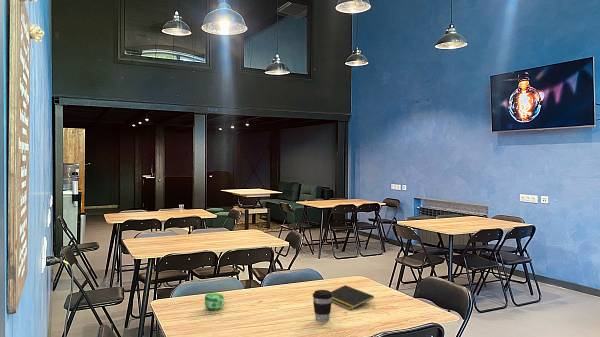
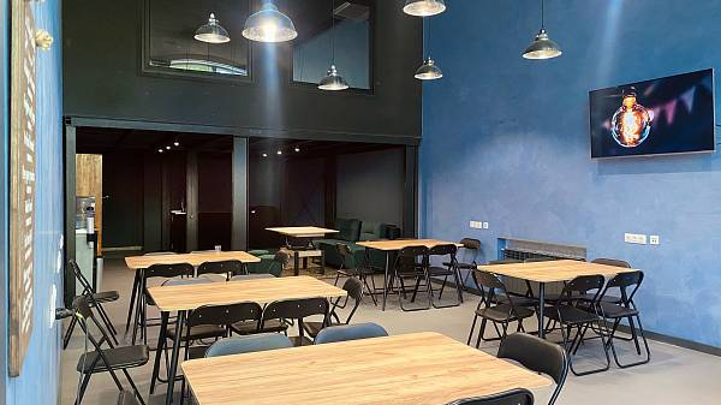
- coffee cup [312,289,333,323]
- cup [204,292,225,311]
- notepad [330,284,375,311]
